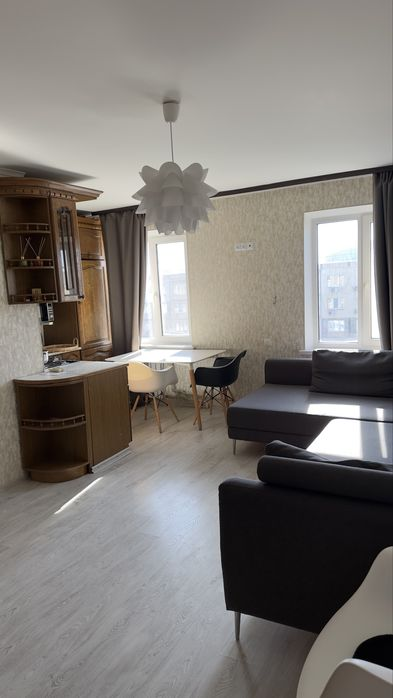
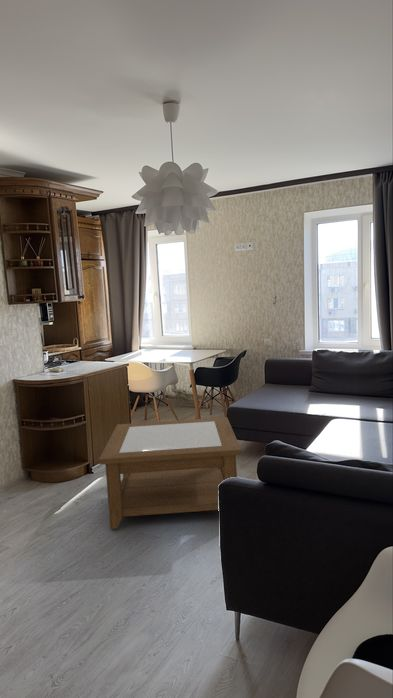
+ coffee table [98,416,243,530]
